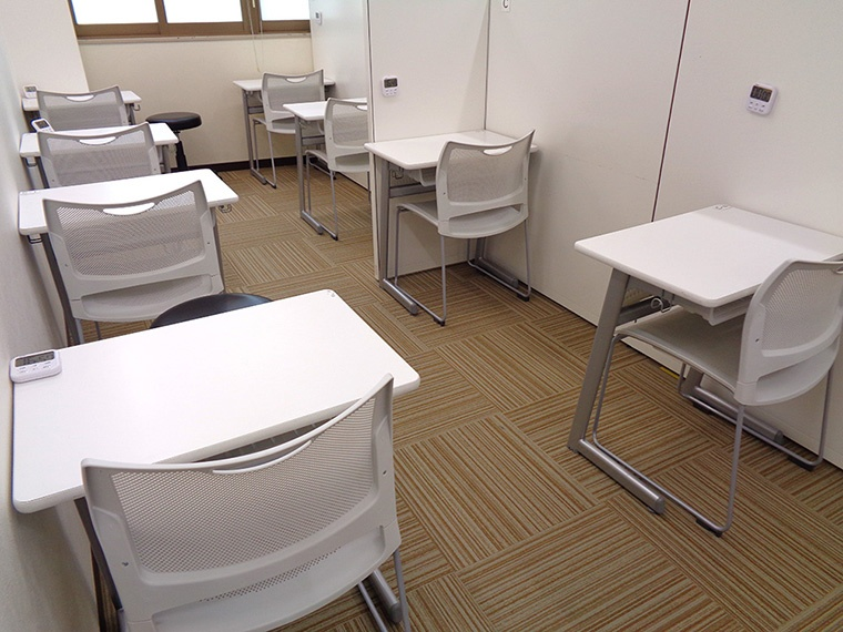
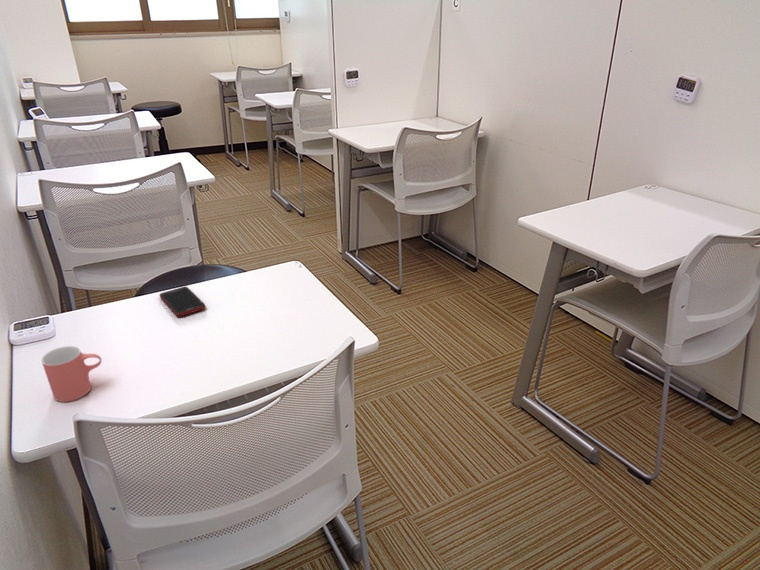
+ cell phone [159,286,207,318]
+ cup [40,345,102,403]
